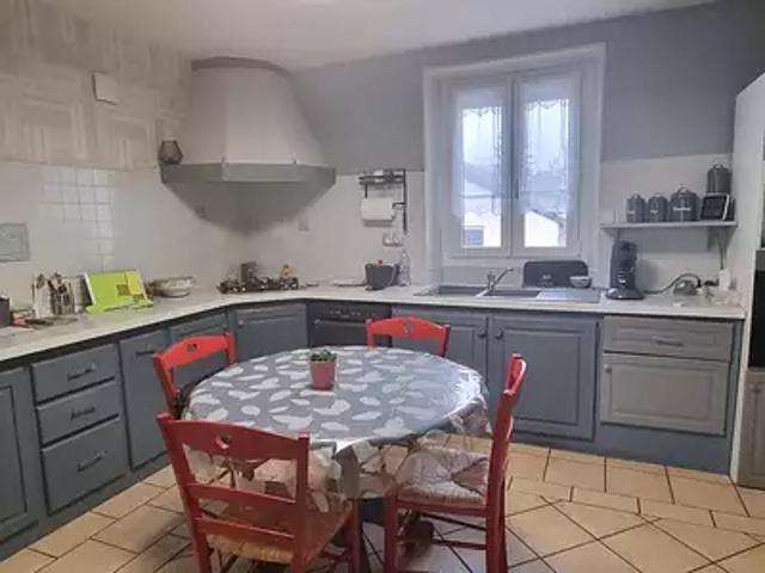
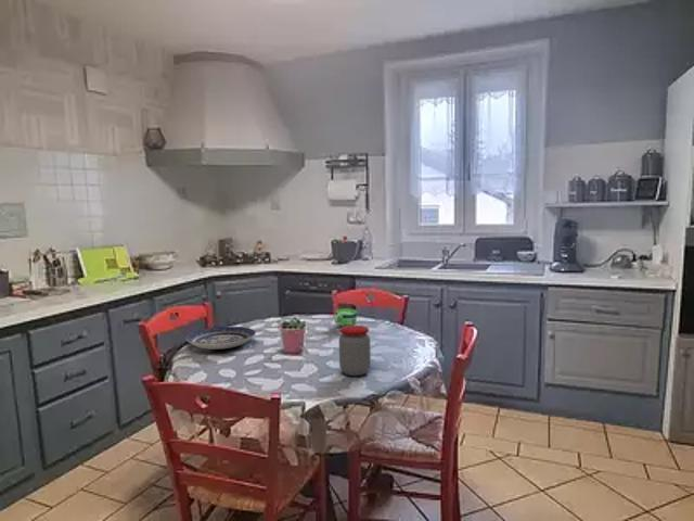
+ plate [184,326,257,351]
+ cup [333,307,358,328]
+ jar [338,325,372,377]
